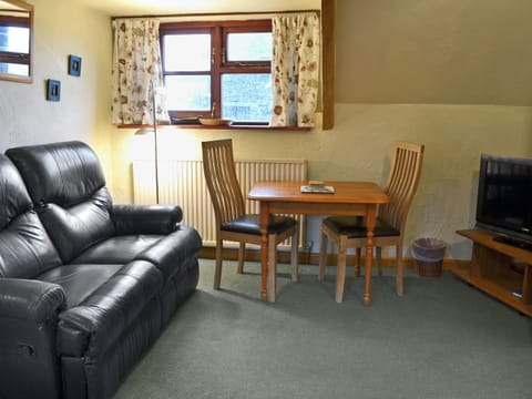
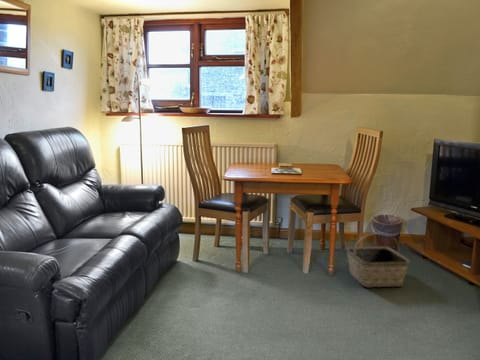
+ basket [345,232,411,288]
